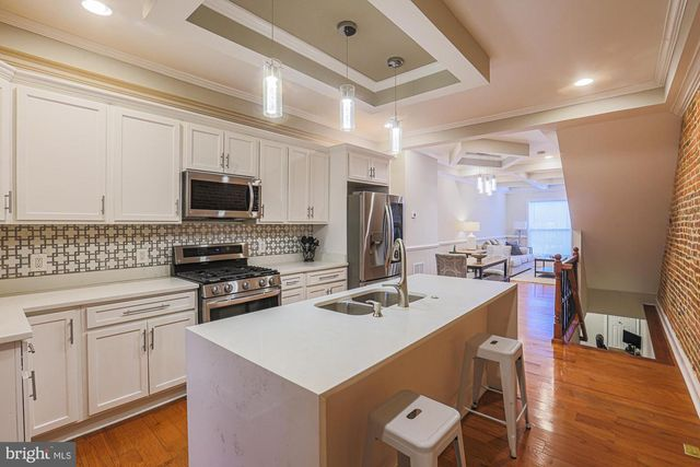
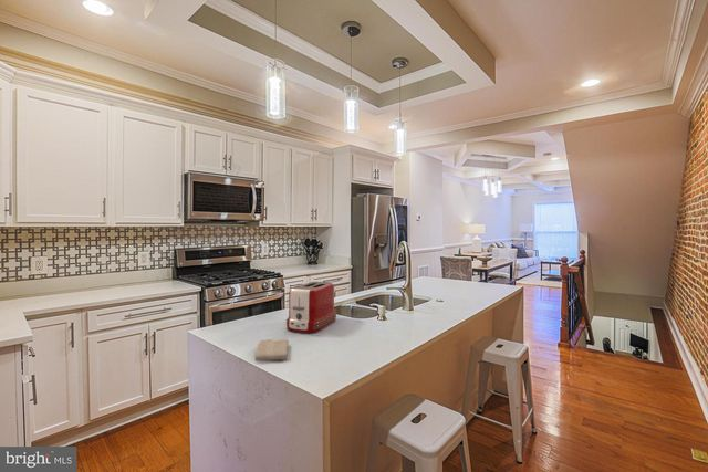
+ washcloth [254,338,290,361]
+ toaster [285,281,337,334]
